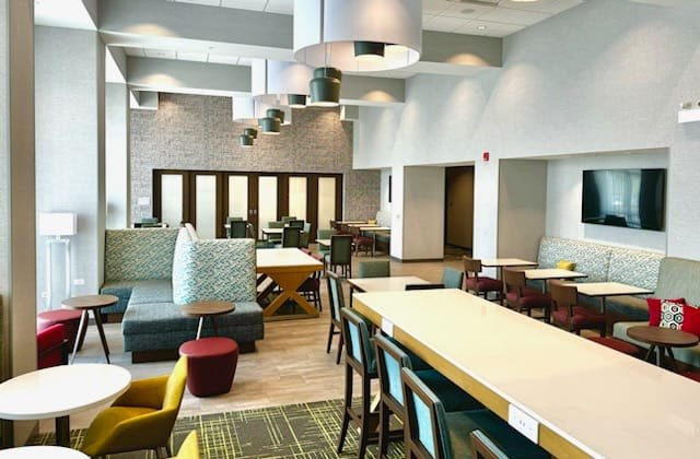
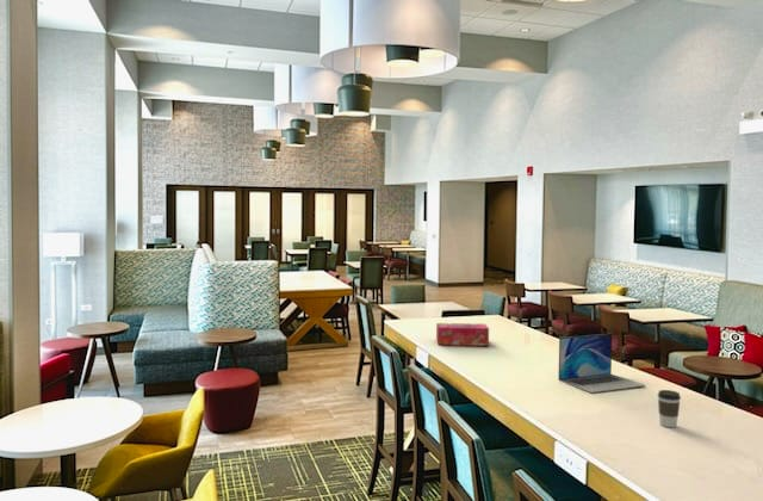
+ coffee cup [657,389,682,428]
+ tissue box [435,322,490,347]
+ laptop [557,333,646,394]
